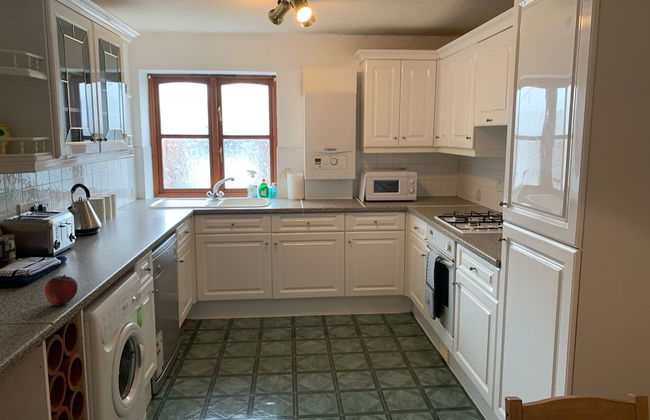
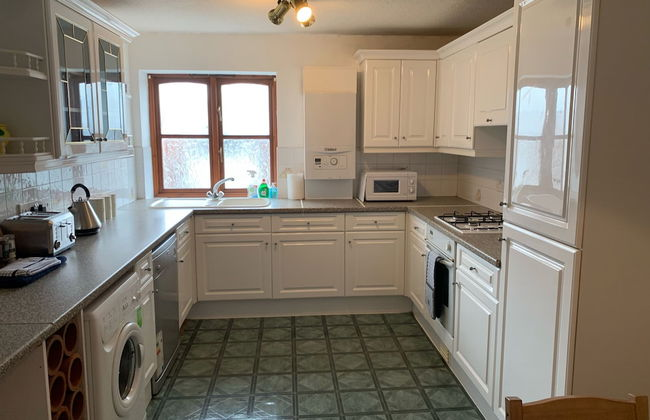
- fruit [43,274,79,307]
